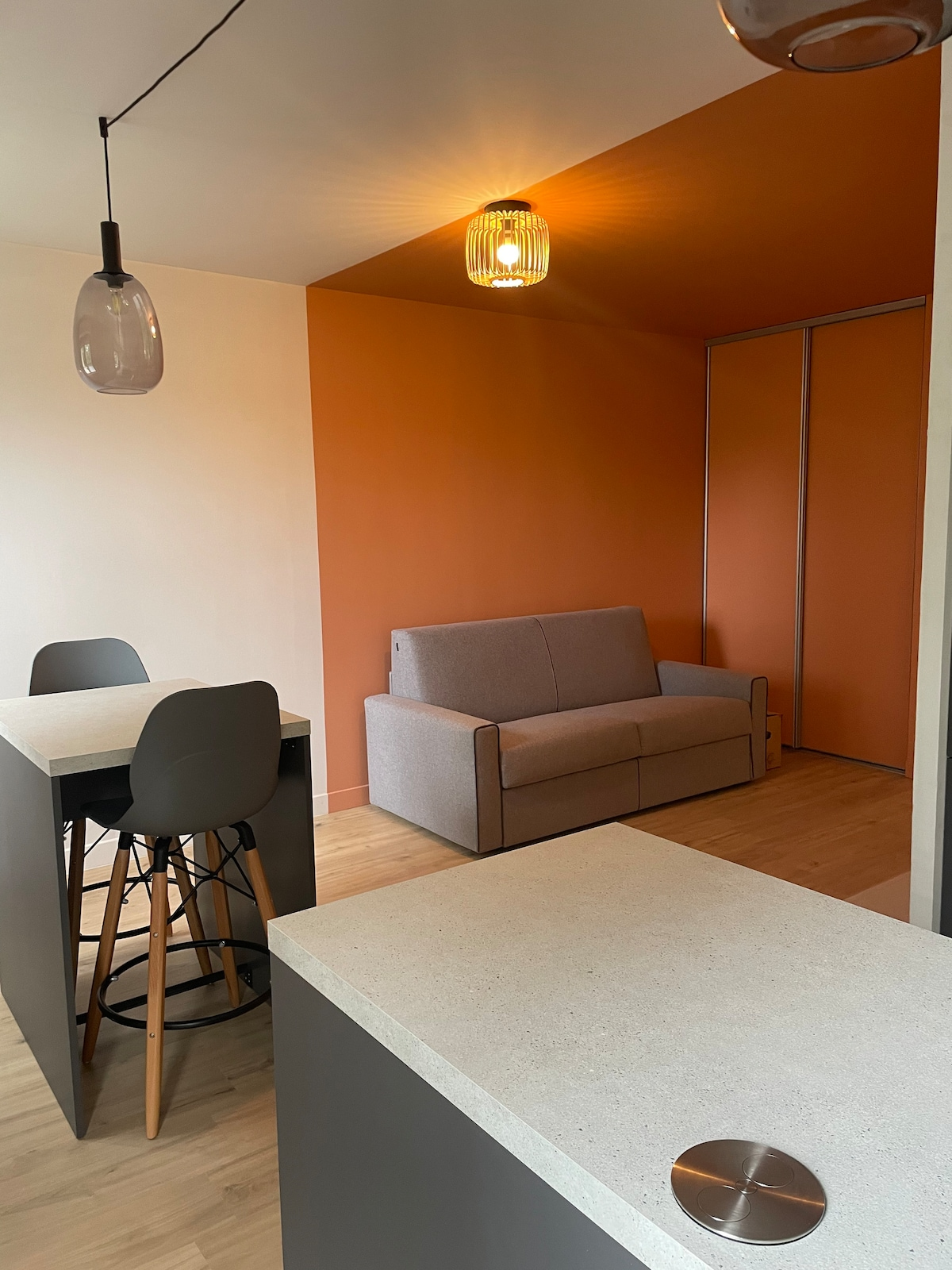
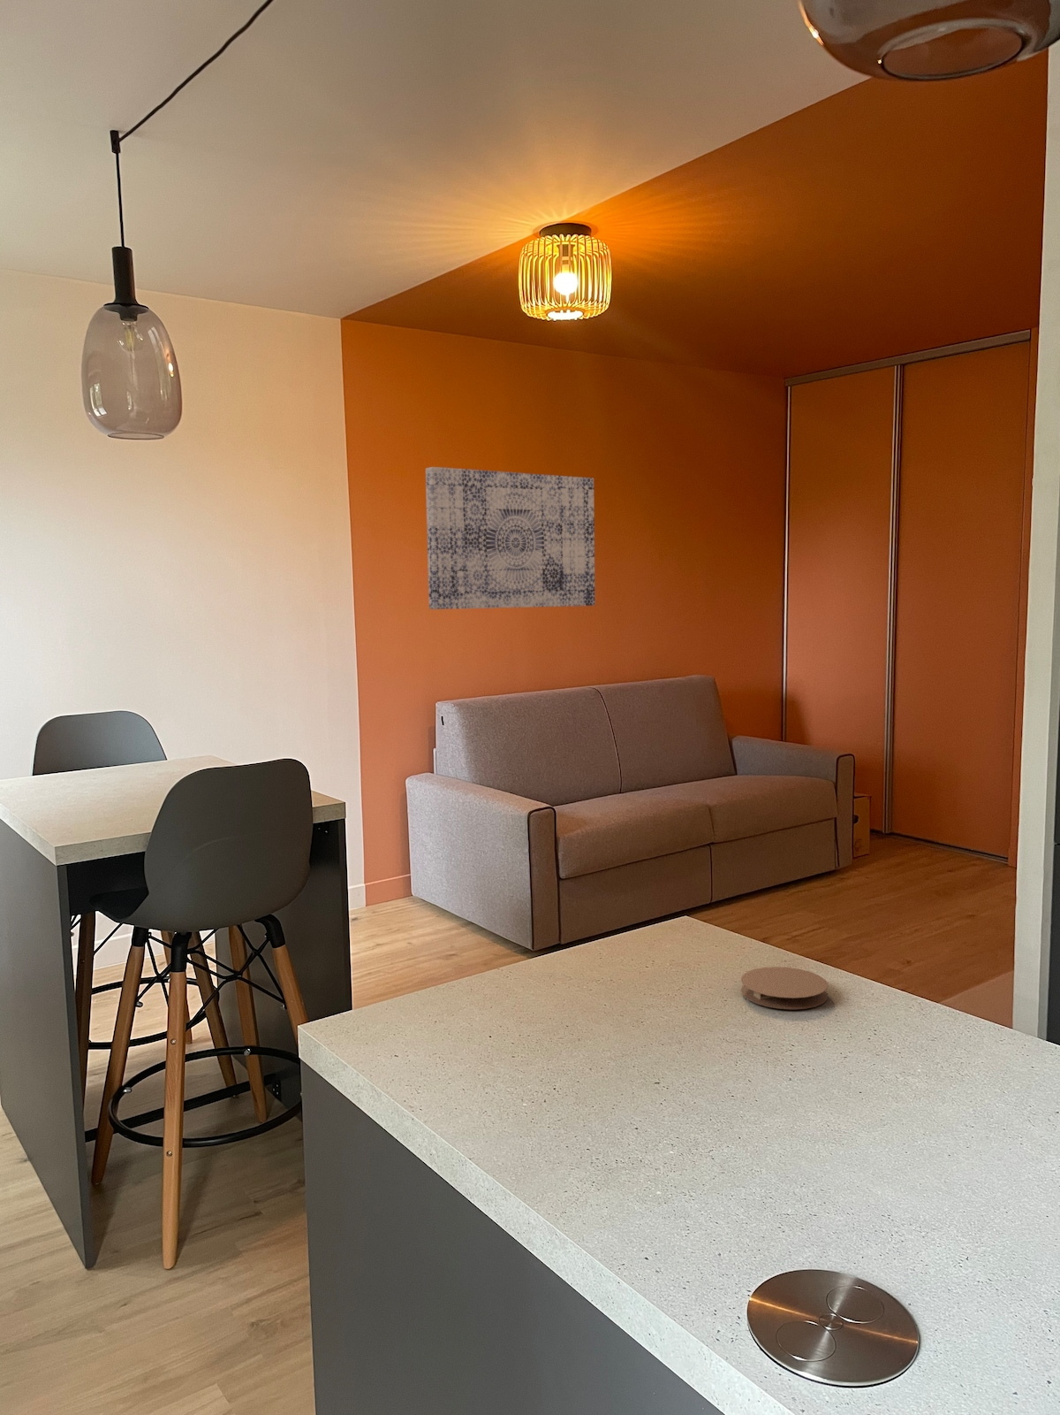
+ coaster [740,966,828,1009]
+ wall art [425,466,596,611]
